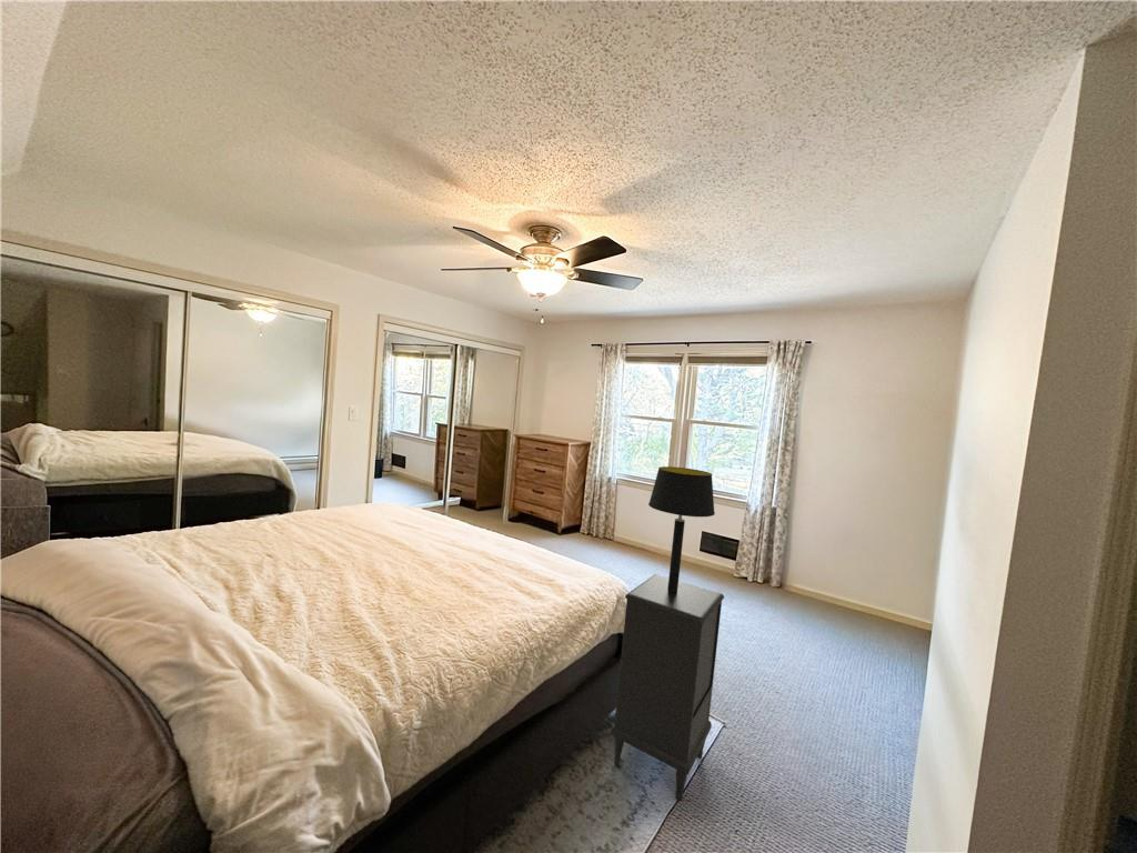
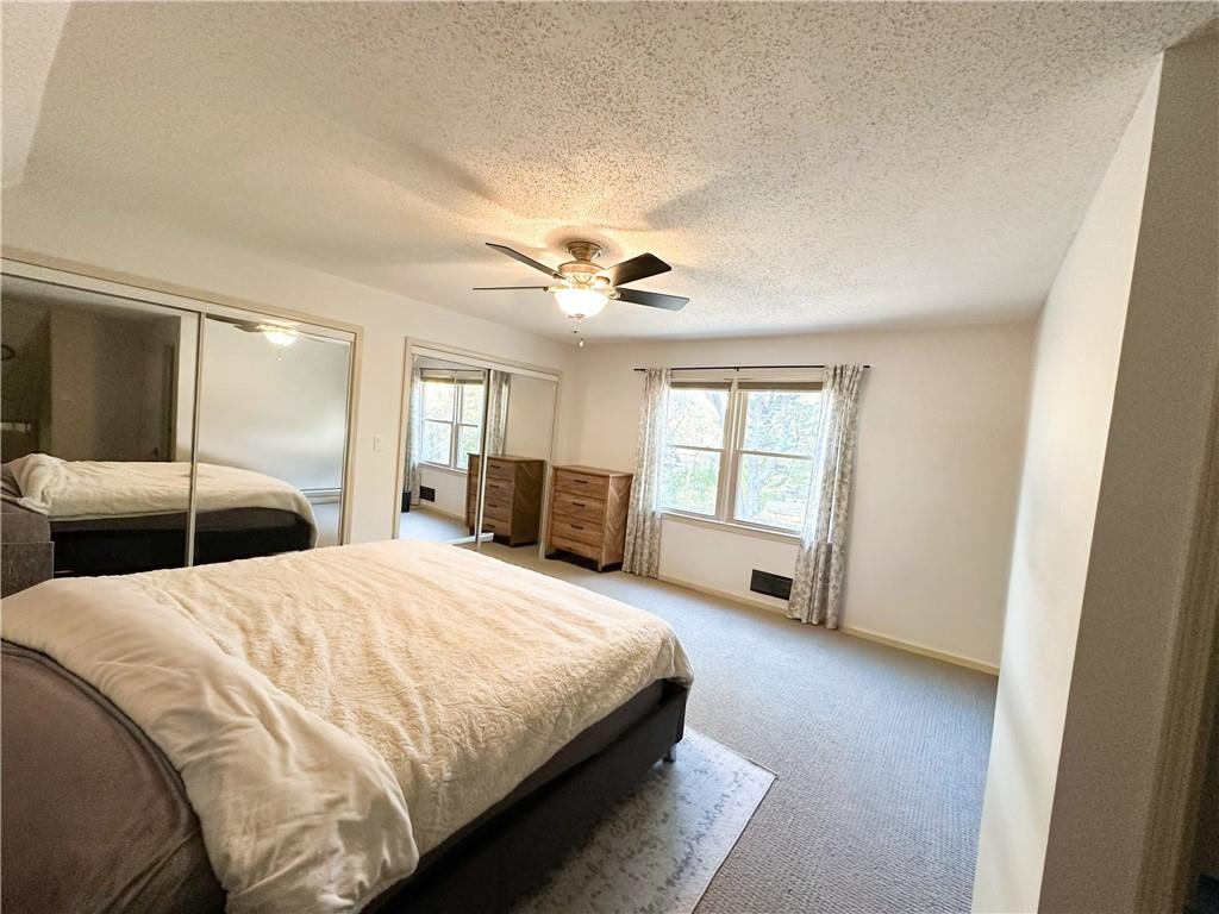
- table lamp [647,465,716,594]
- nightstand [608,573,725,802]
